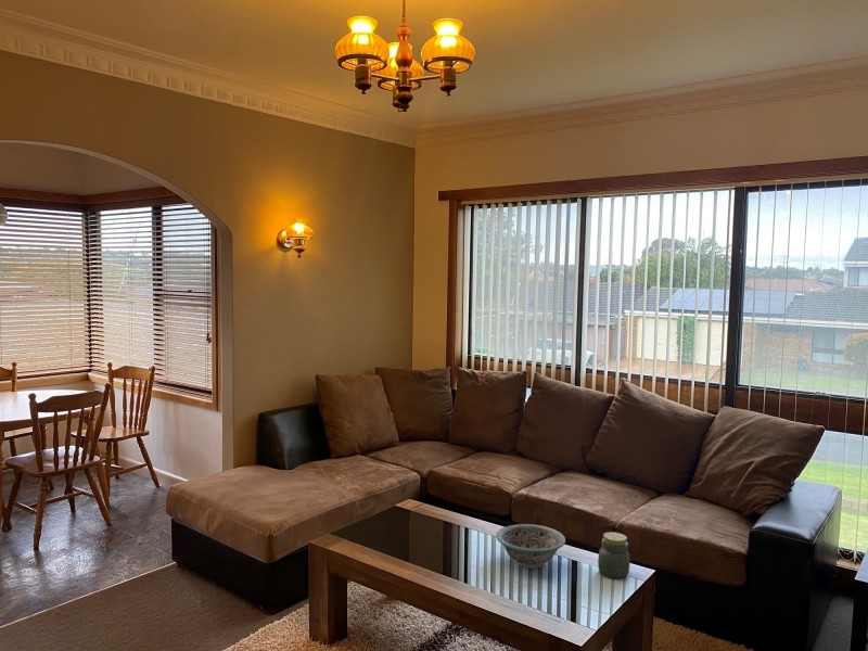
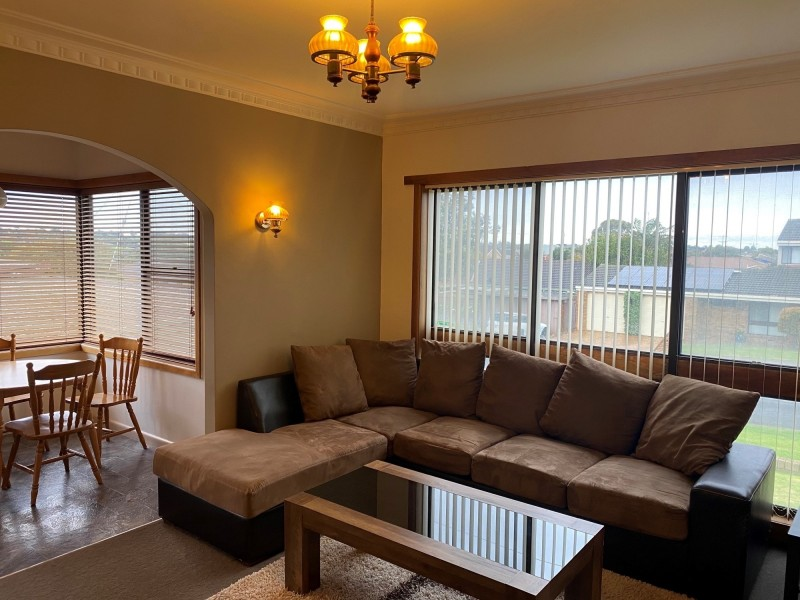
- decorative bowl [495,523,566,570]
- jar [597,531,630,580]
